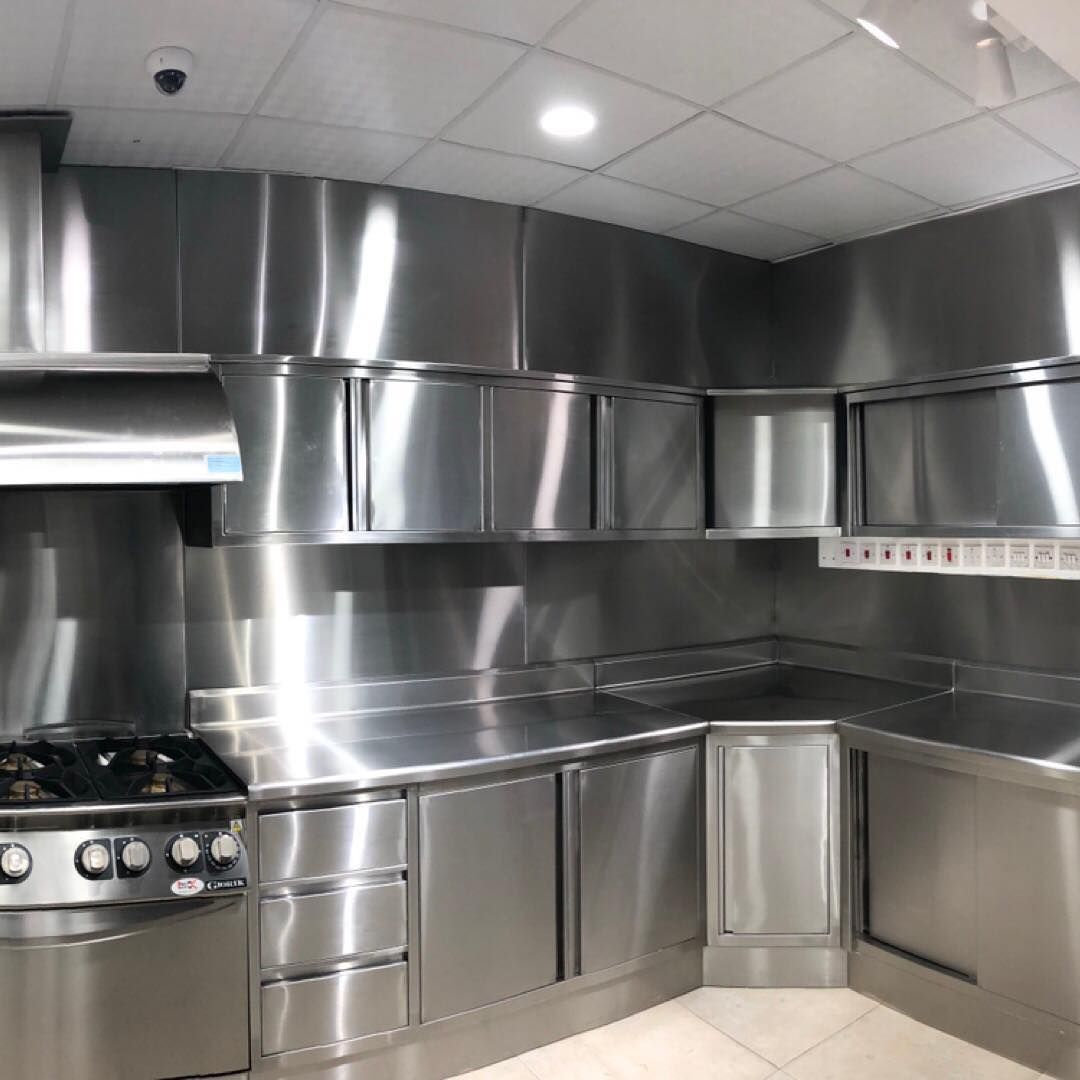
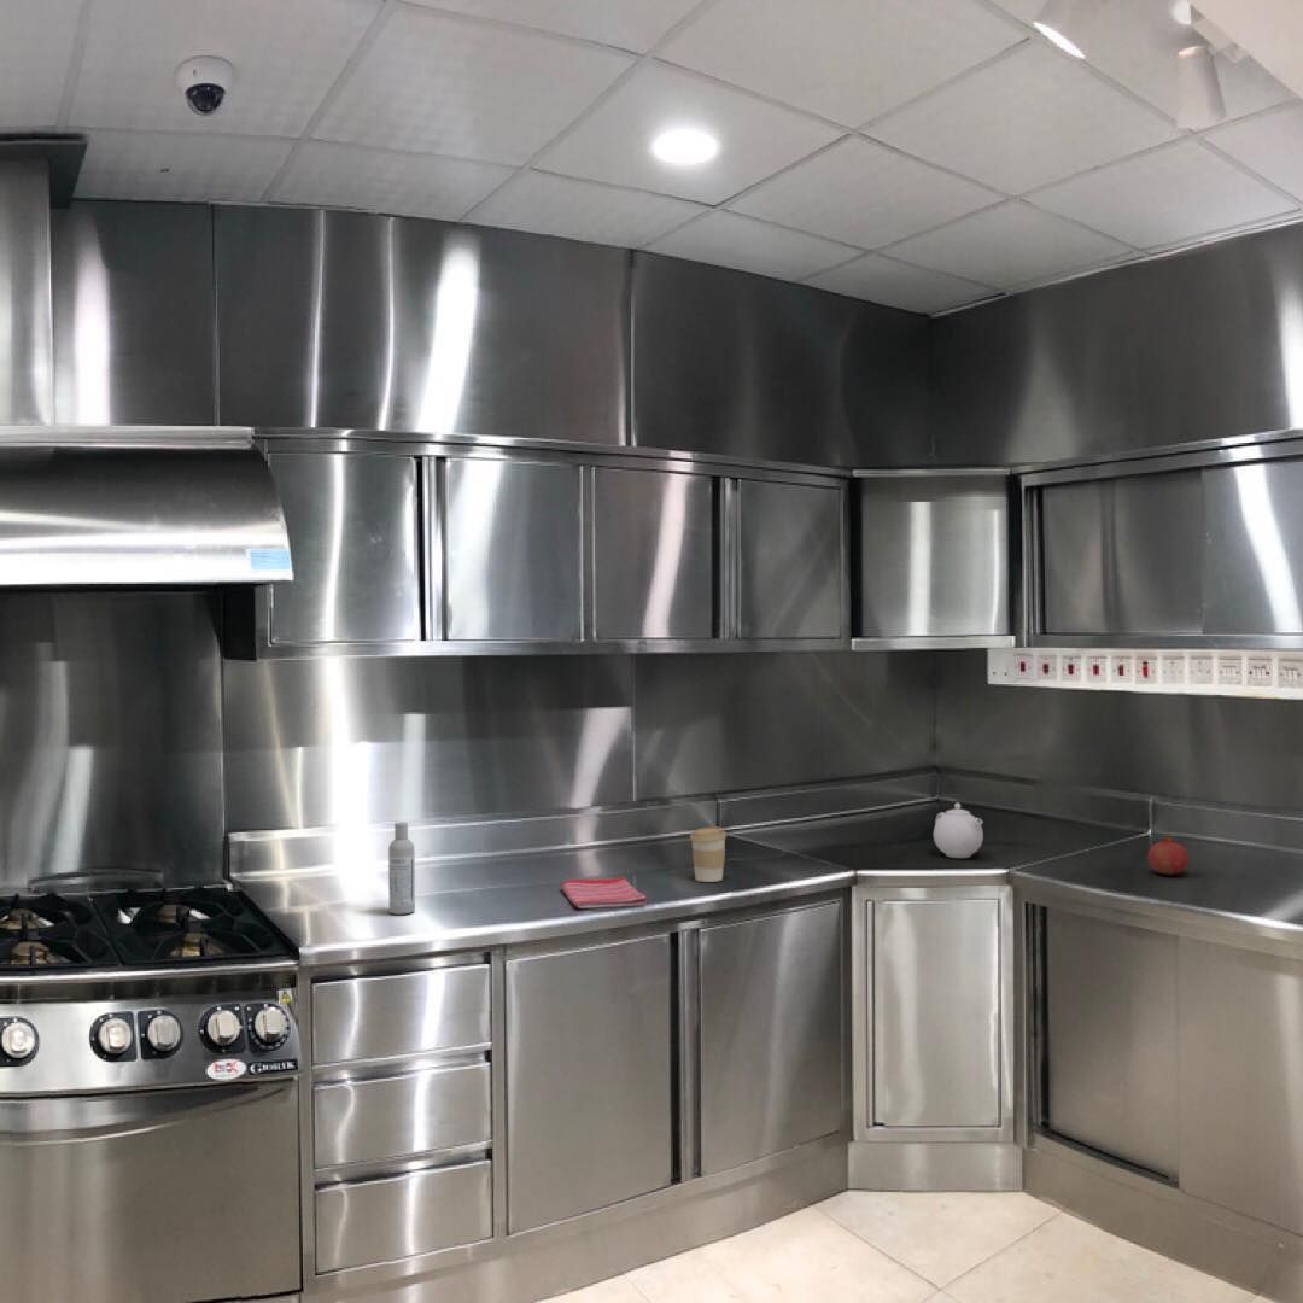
+ dish towel [560,876,648,910]
+ teapot [933,801,984,859]
+ bottle [387,820,416,916]
+ coffee cup [689,826,728,883]
+ fruit [1146,834,1190,876]
